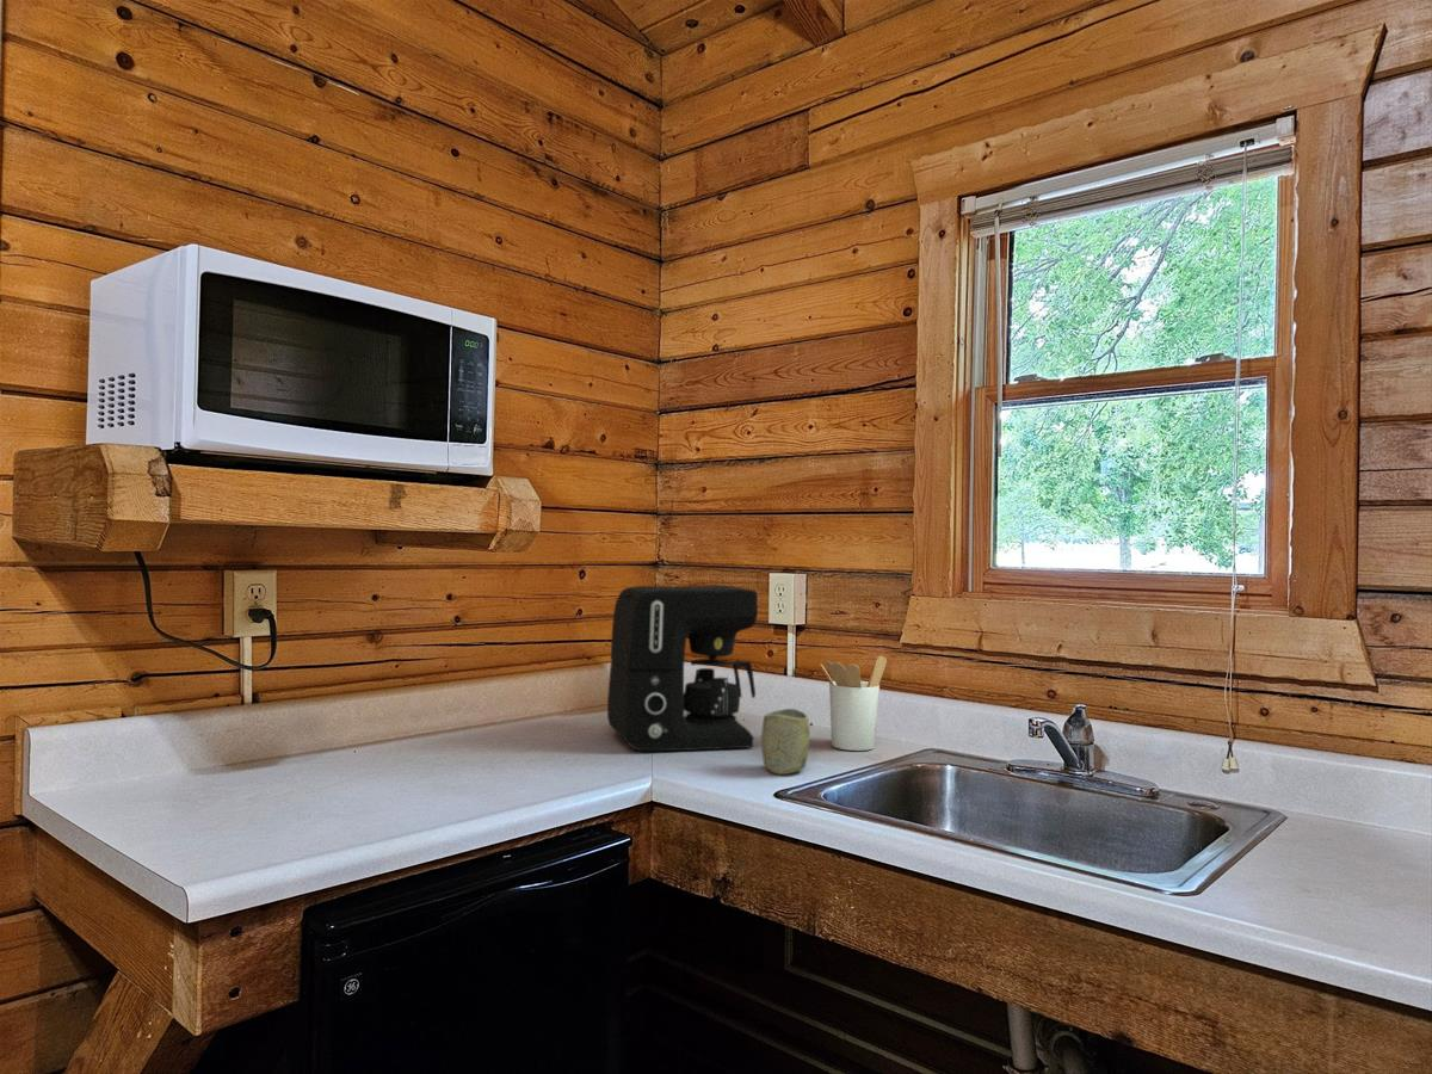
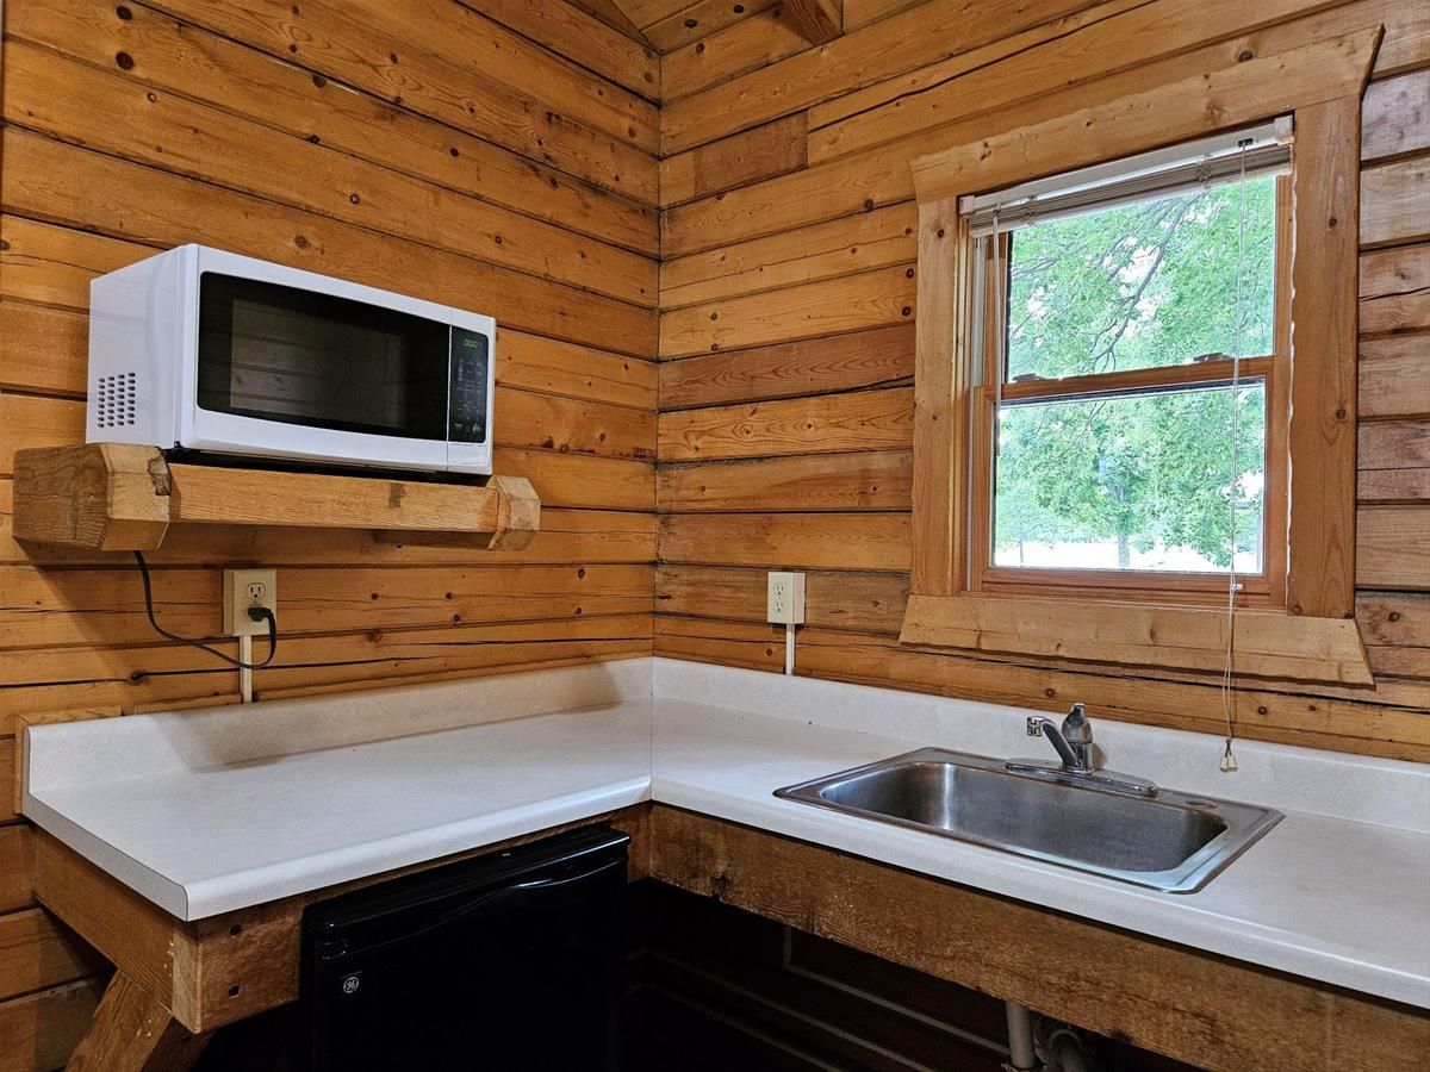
- coffee maker [606,585,759,752]
- utensil holder [819,655,888,752]
- cup [760,708,810,776]
